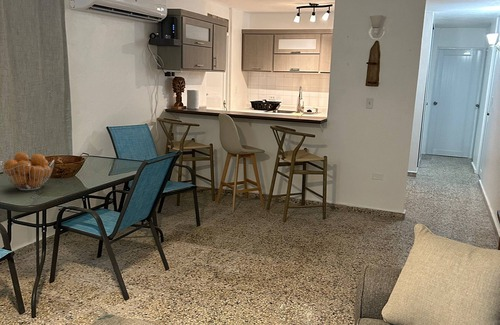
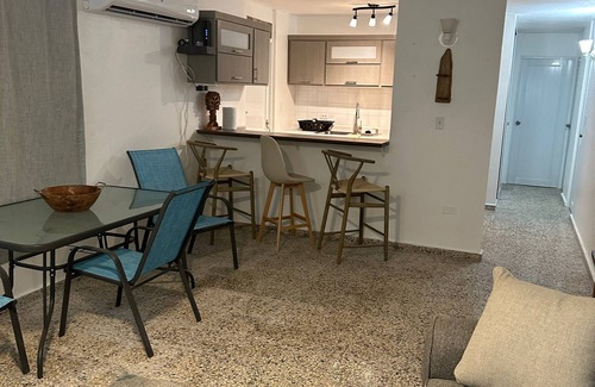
- fruit basket [0,151,55,191]
